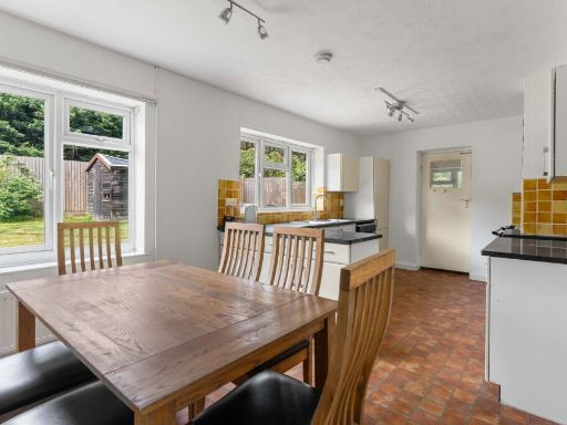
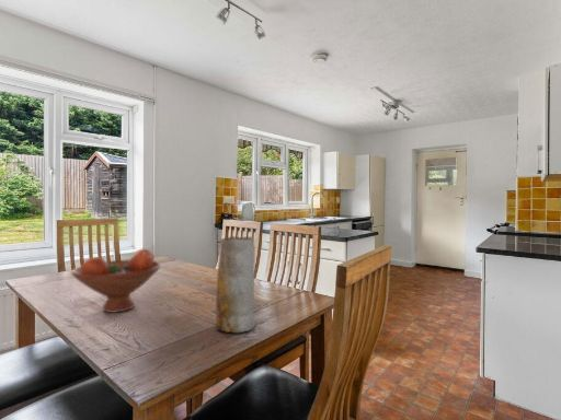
+ vase [215,235,256,334]
+ fruit bowl [70,247,162,314]
